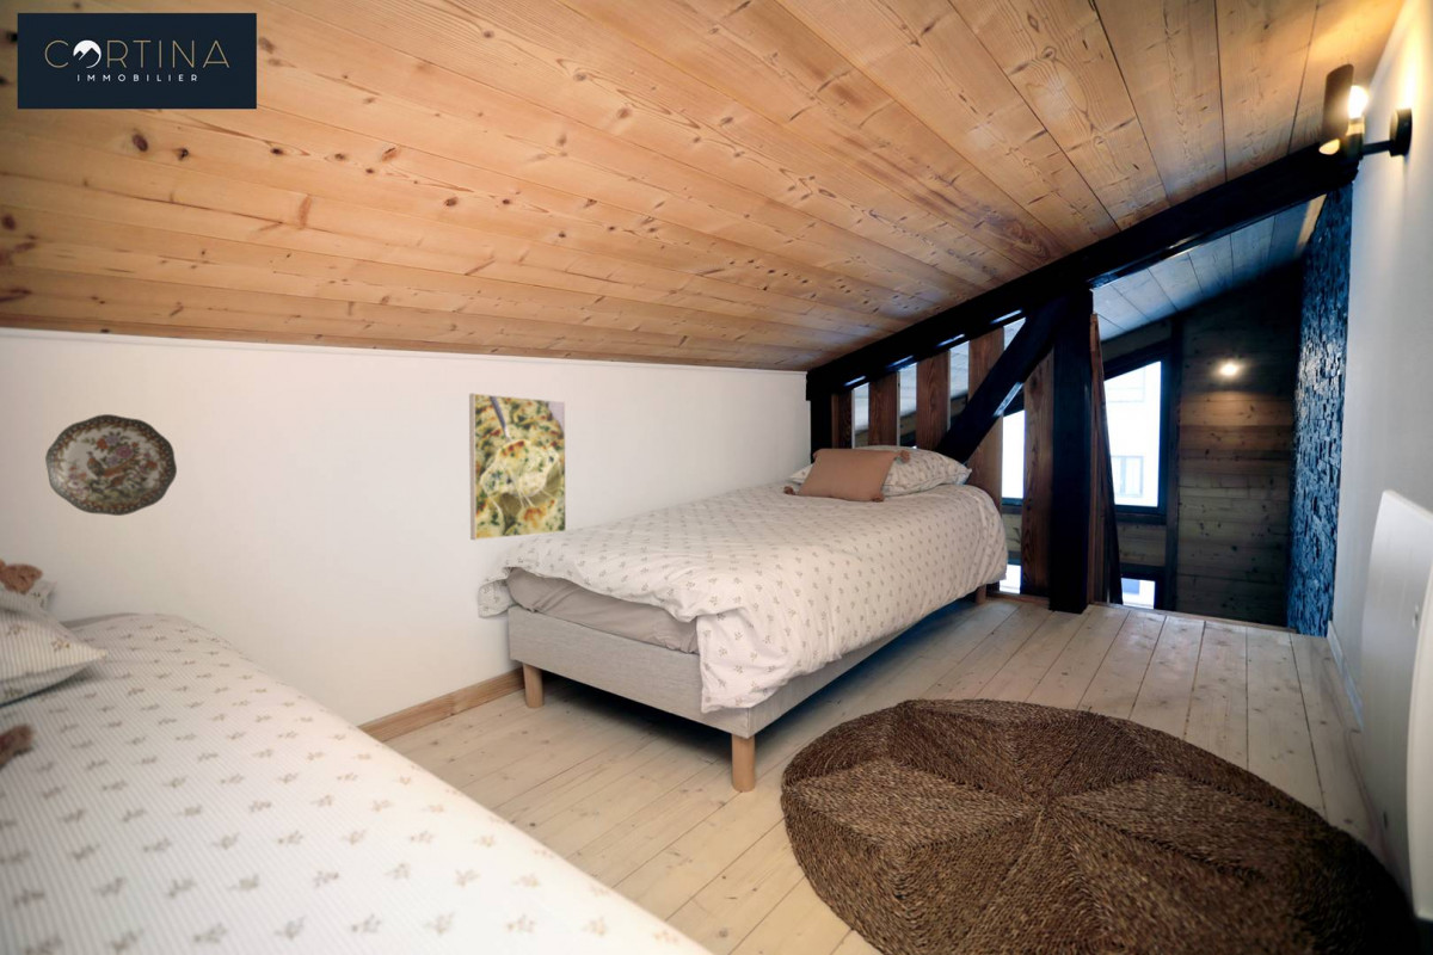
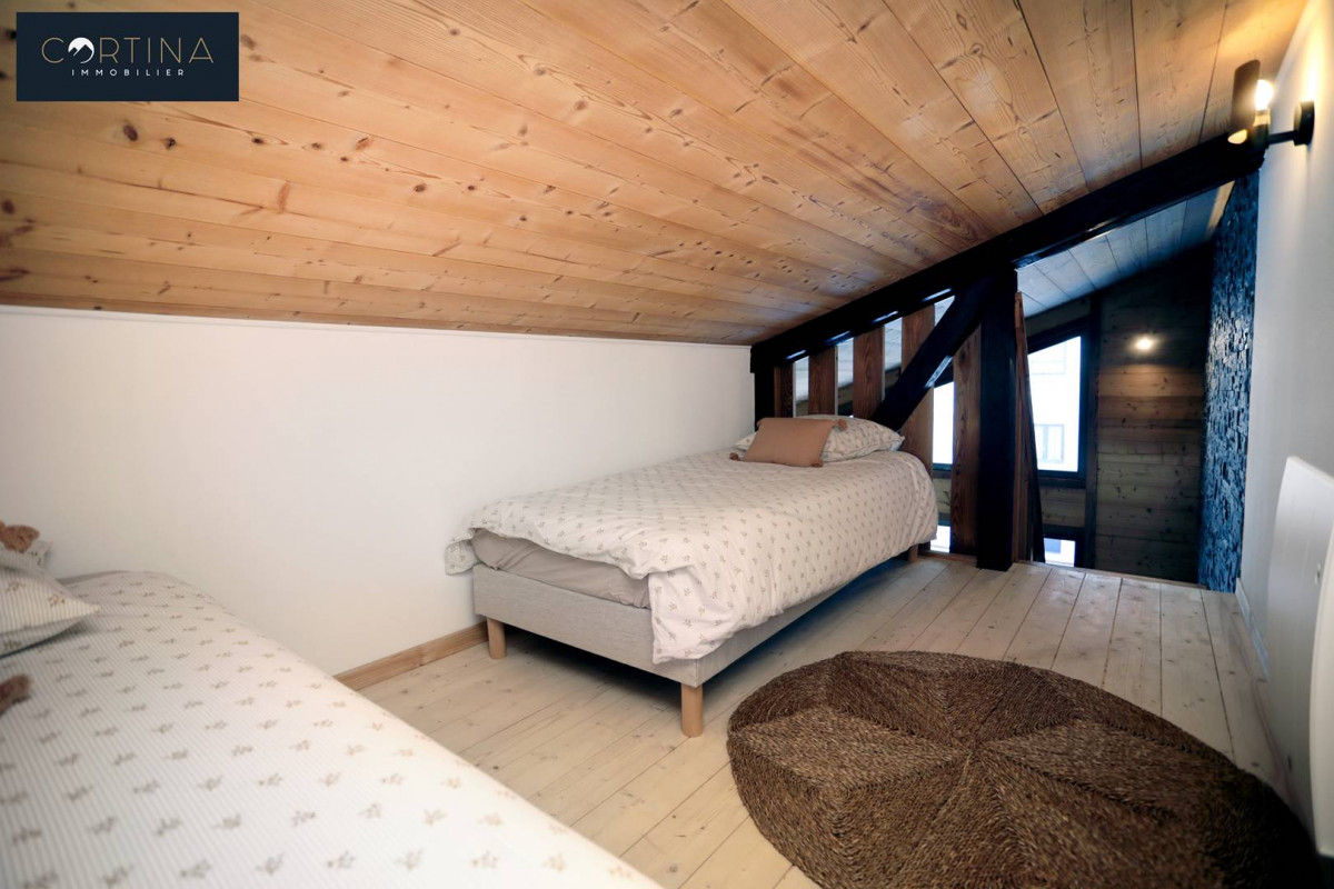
- decorative plate [44,413,178,517]
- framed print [468,392,567,541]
